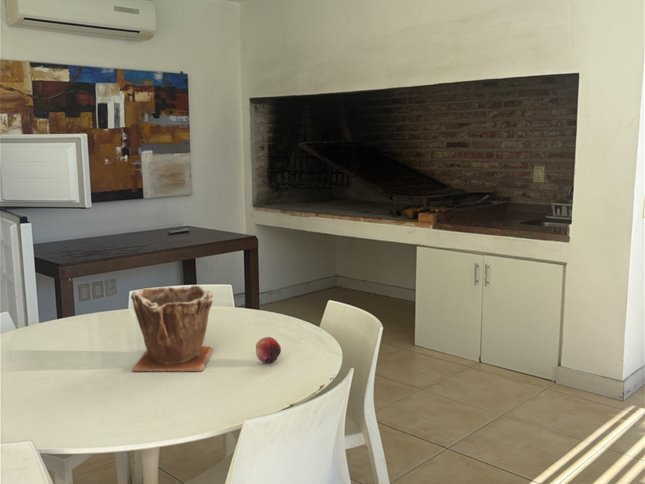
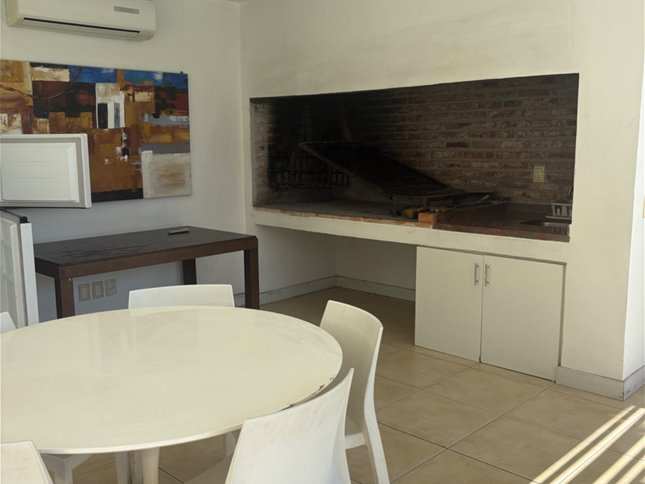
- plant pot [130,284,214,373]
- fruit [255,336,282,365]
